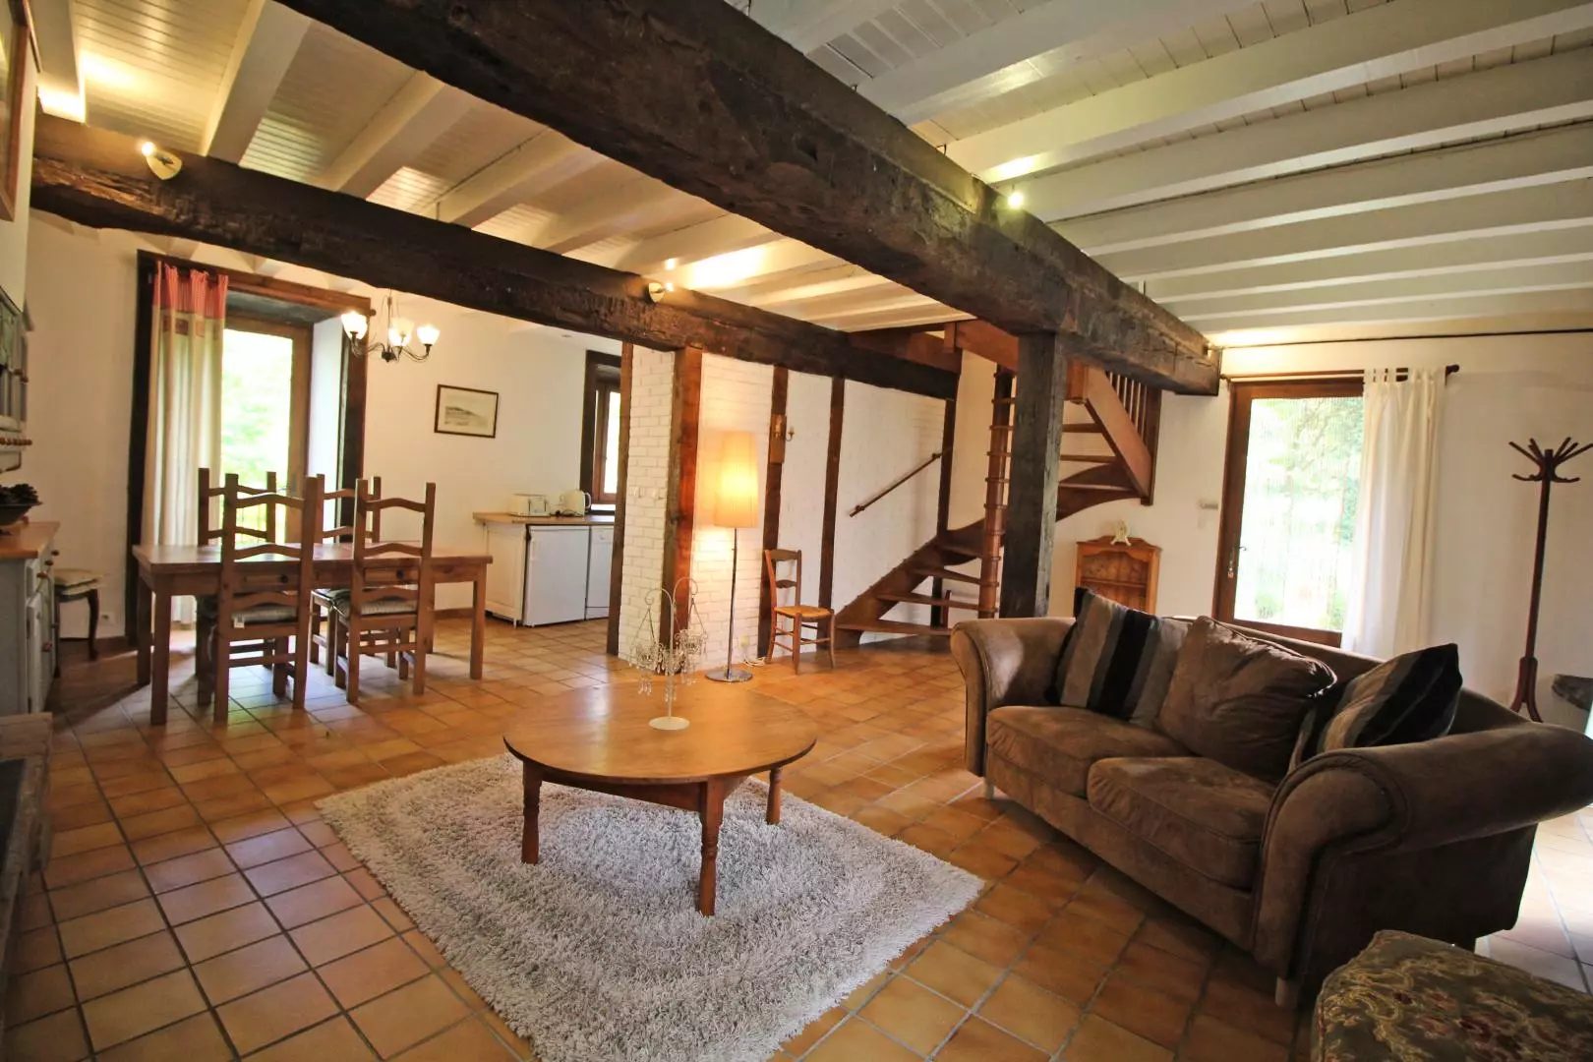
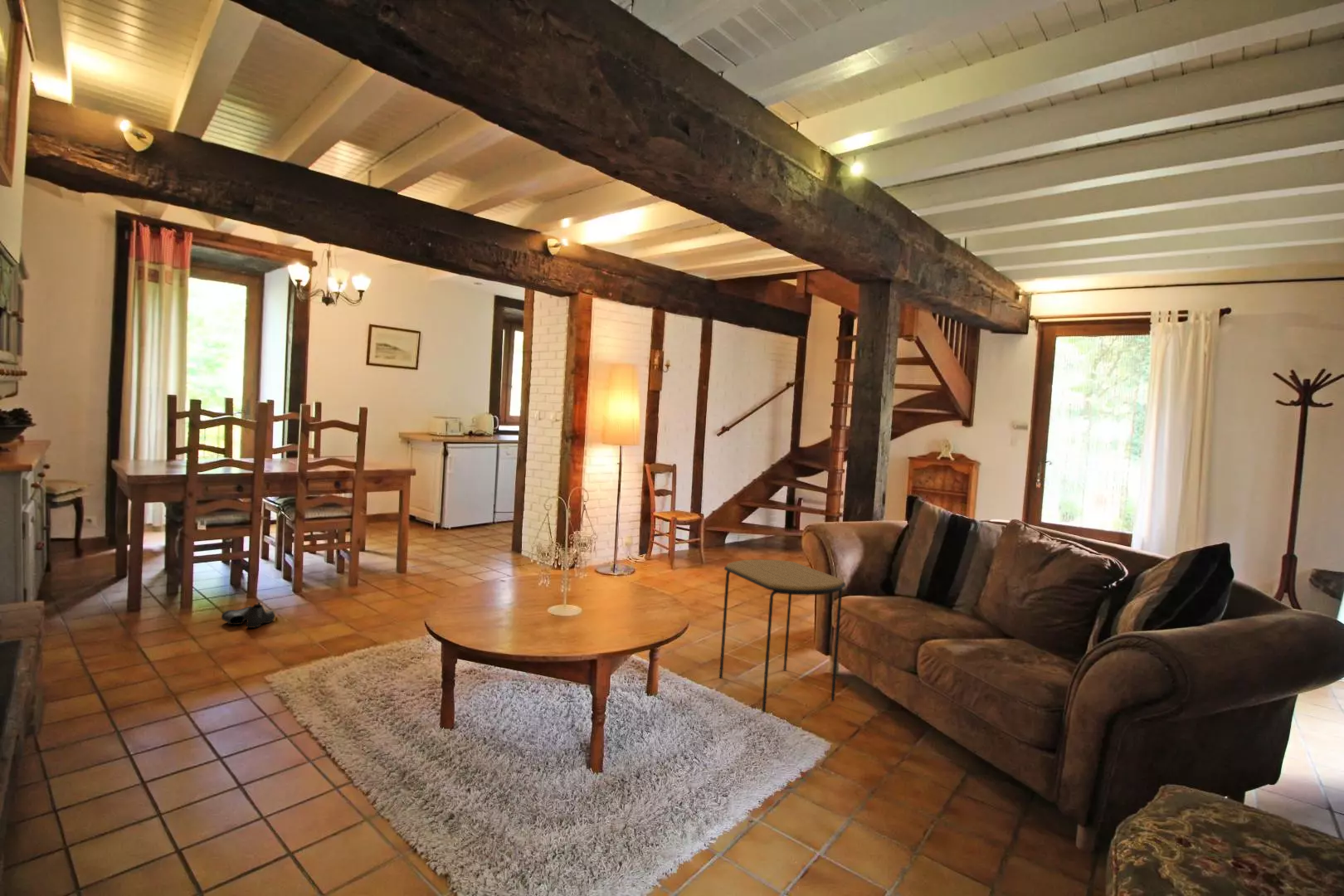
+ side table [718,558,846,713]
+ boots [221,601,276,629]
